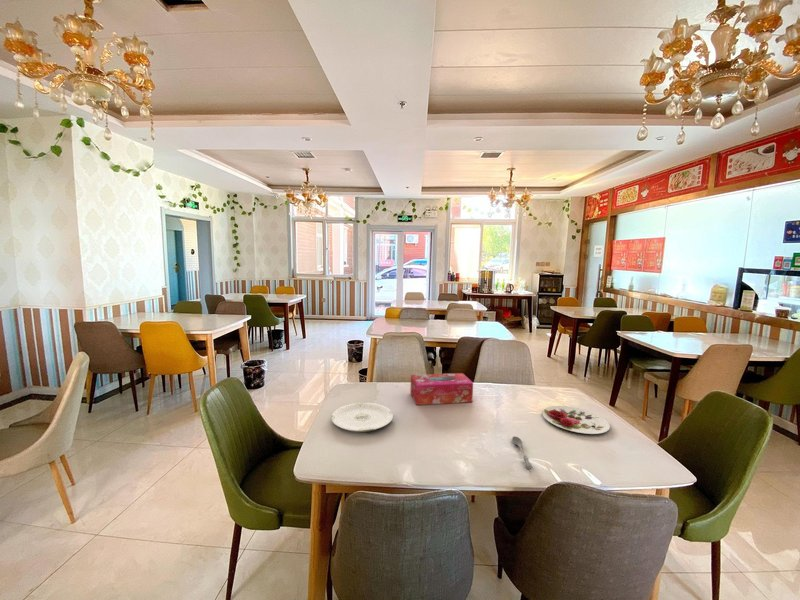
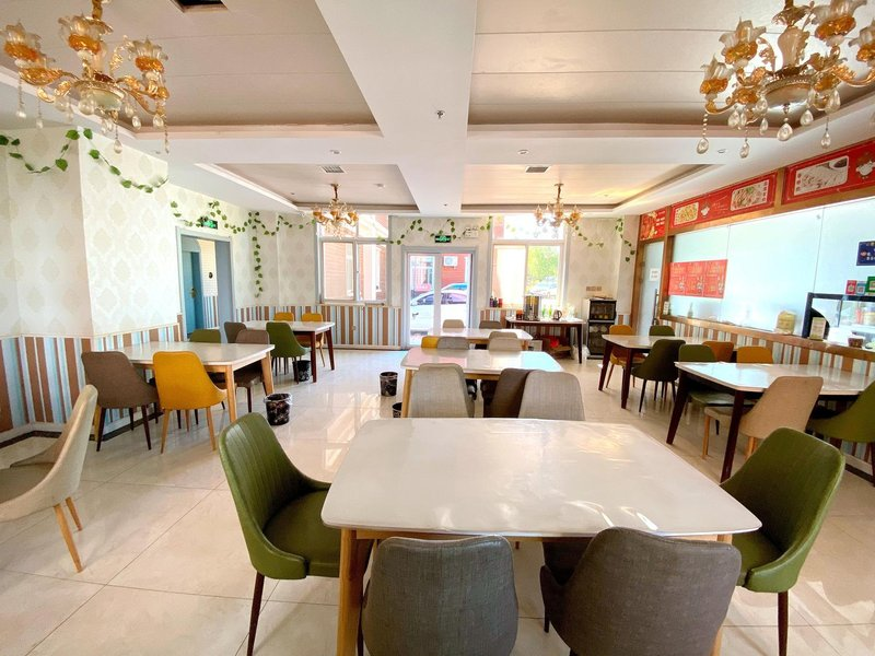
- soupspoon [511,436,533,470]
- plate [542,405,611,435]
- plate [330,402,394,433]
- tissue box [409,372,474,406]
